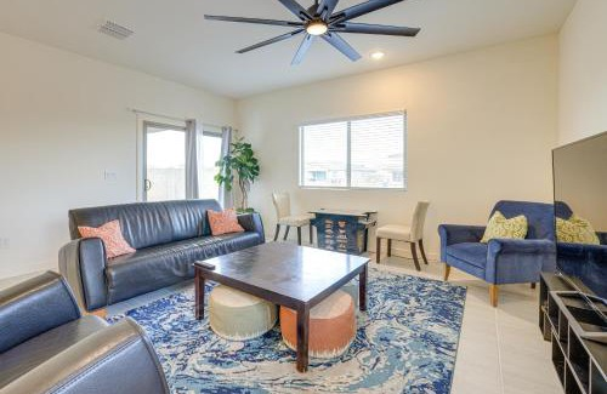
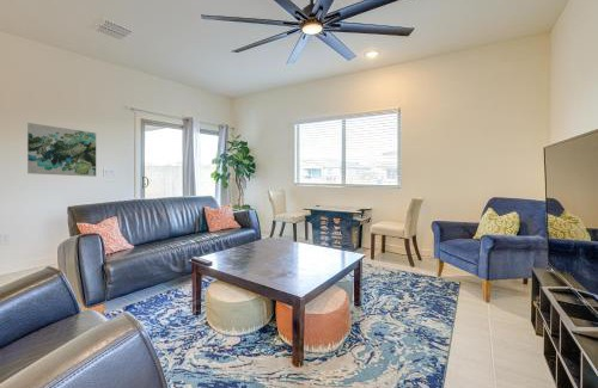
+ wall art [26,122,97,178]
